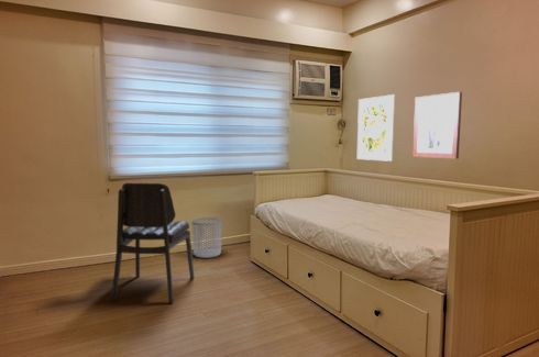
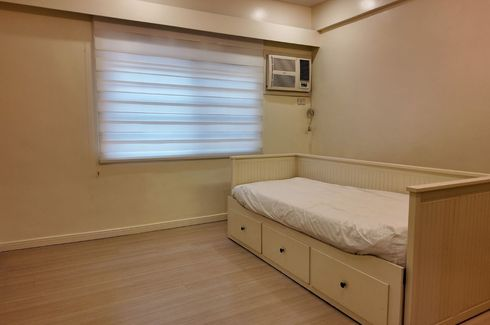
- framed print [356,93,396,163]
- chair [110,182,196,304]
- wall art [411,91,463,160]
- waste bin [190,216,223,259]
